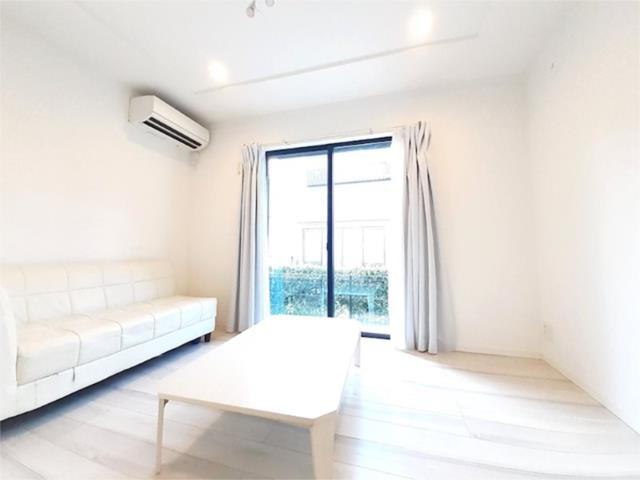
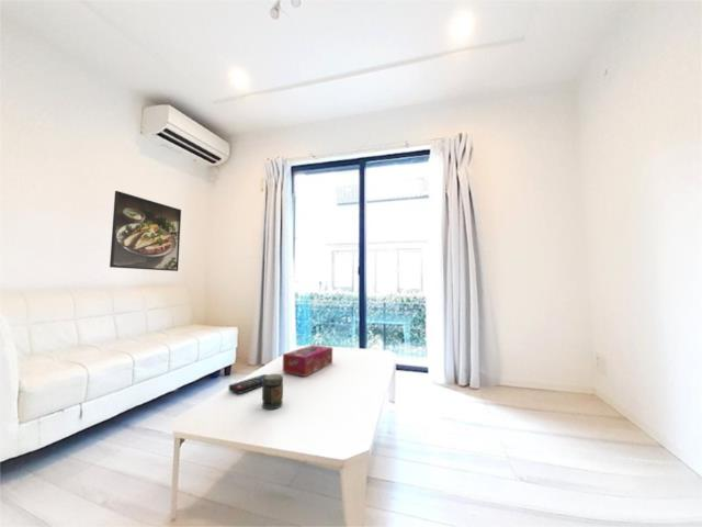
+ tissue box [282,344,333,378]
+ remote control [227,373,268,395]
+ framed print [109,190,182,272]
+ jar [261,373,284,410]
